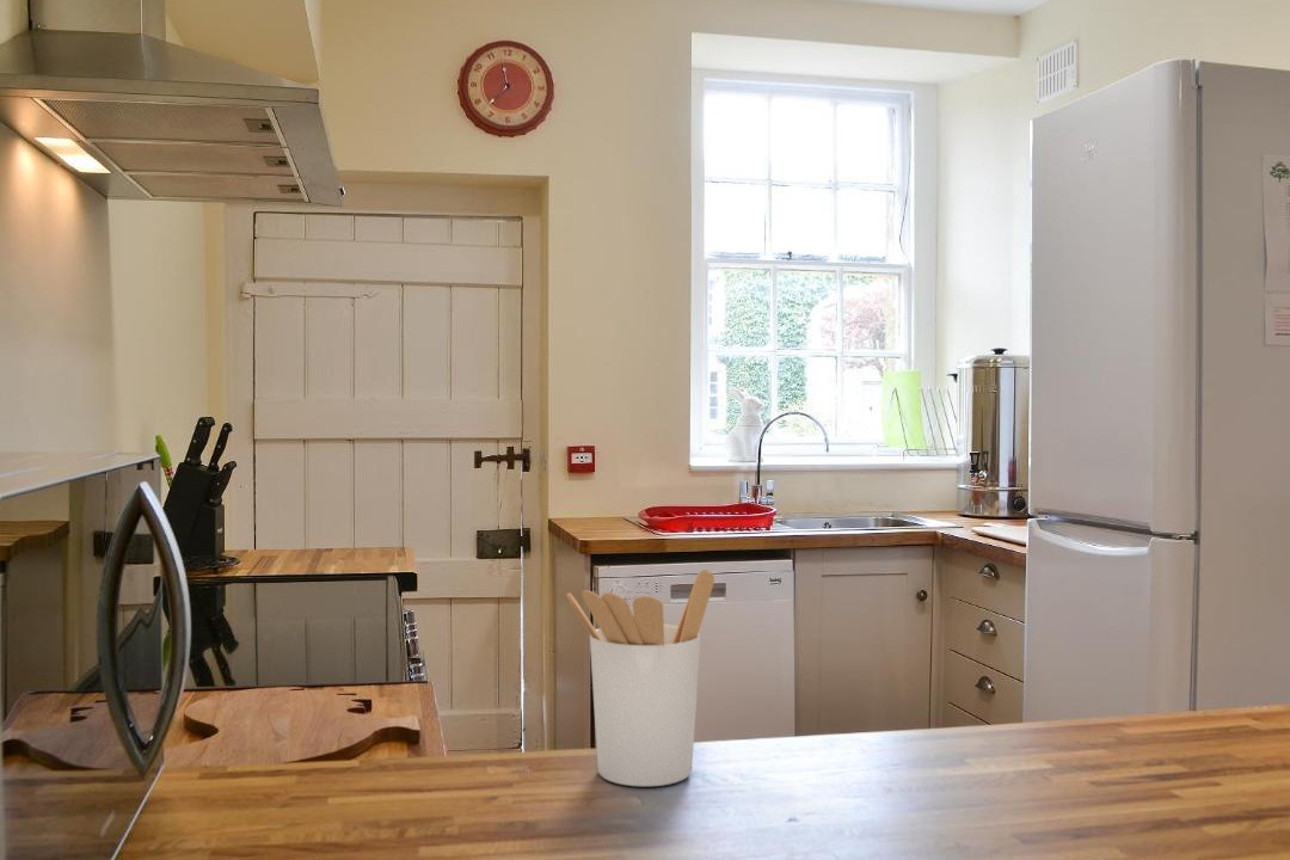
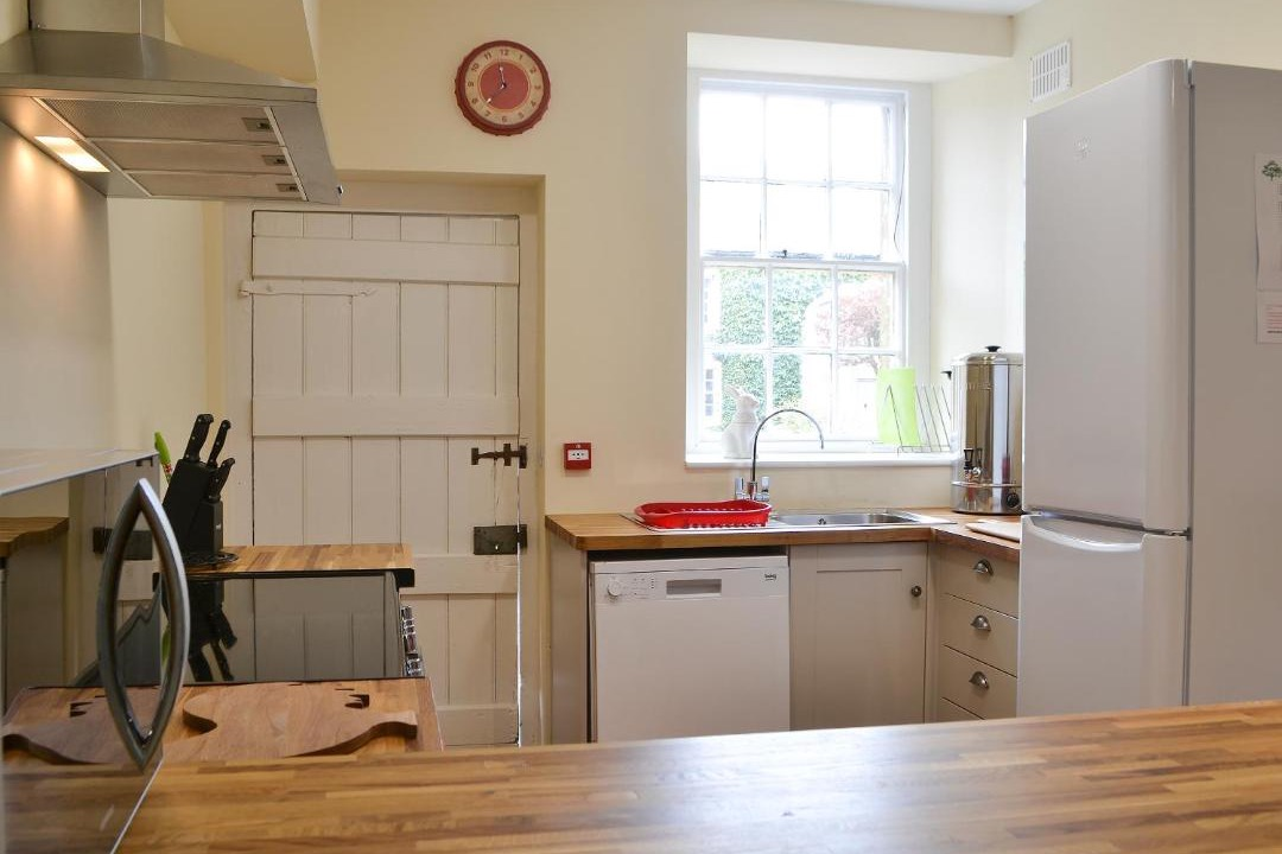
- utensil holder [566,569,715,787]
